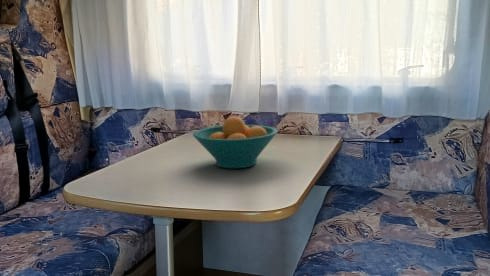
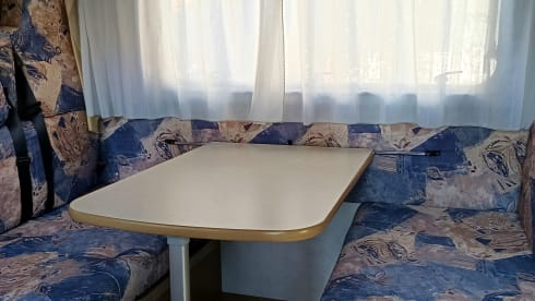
- fruit bowl [192,115,278,169]
